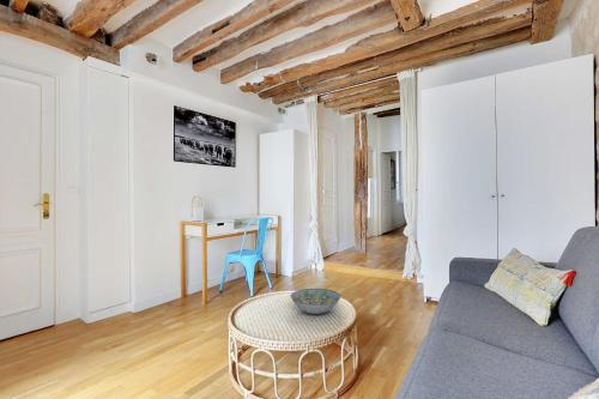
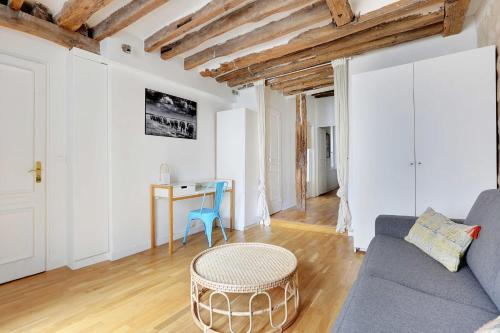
- decorative bowl [290,288,341,315]
